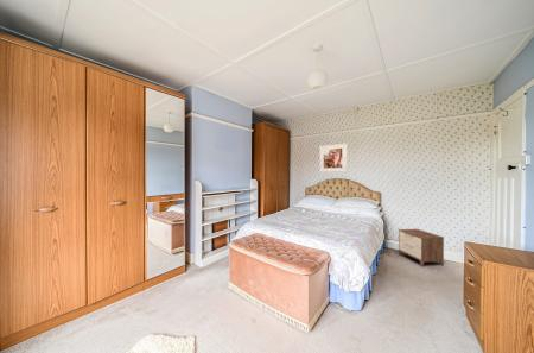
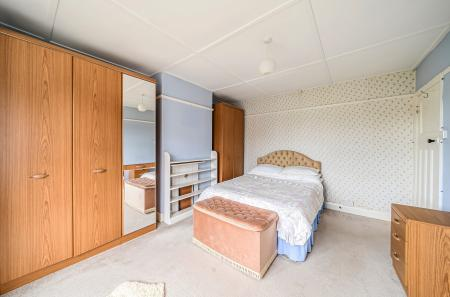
- nightstand [398,228,445,267]
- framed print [318,143,348,174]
